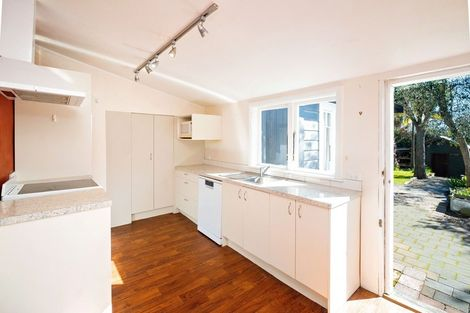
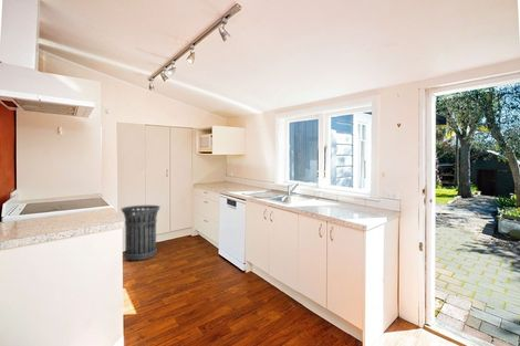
+ trash can [121,205,162,261]
